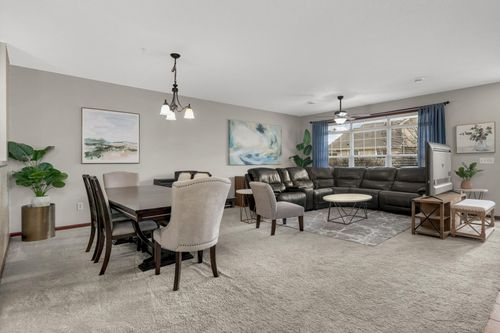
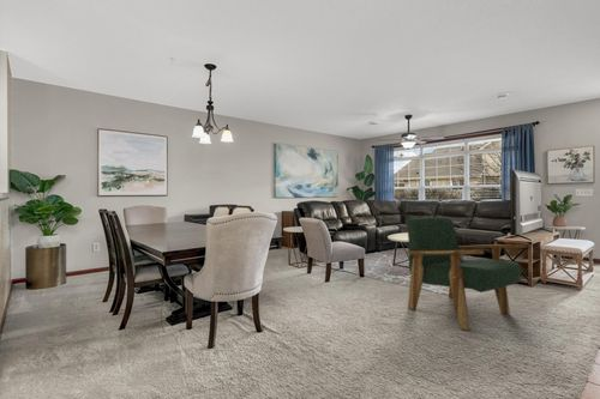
+ armchair [404,216,529,331]
